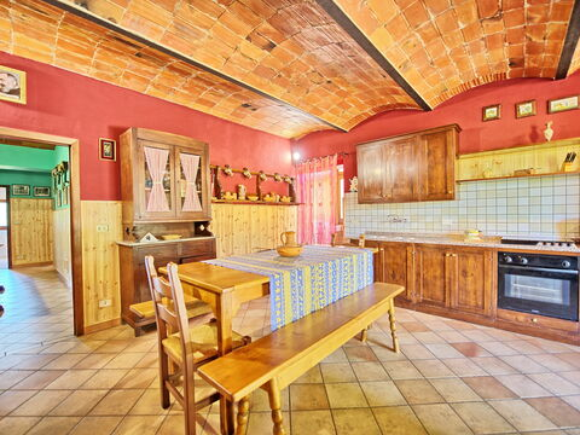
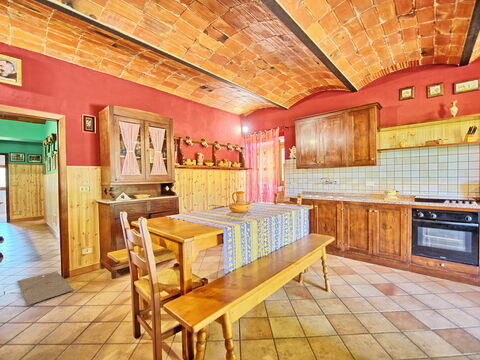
+ rug [17,271,75,306]
